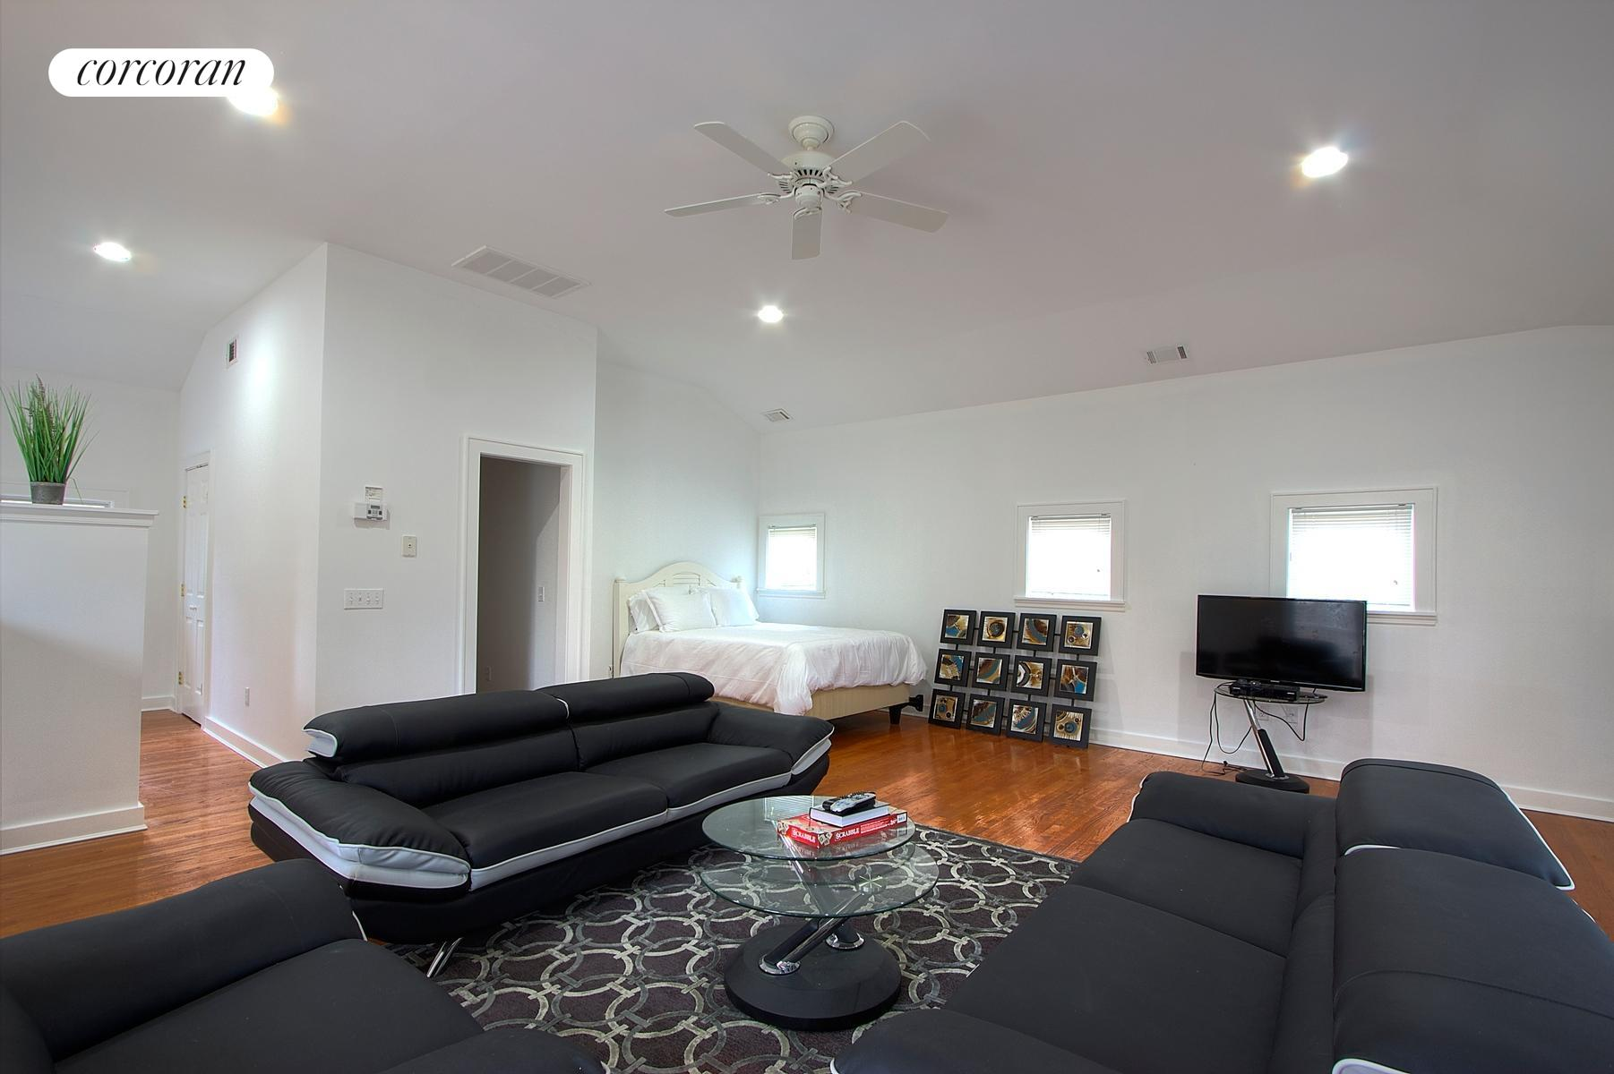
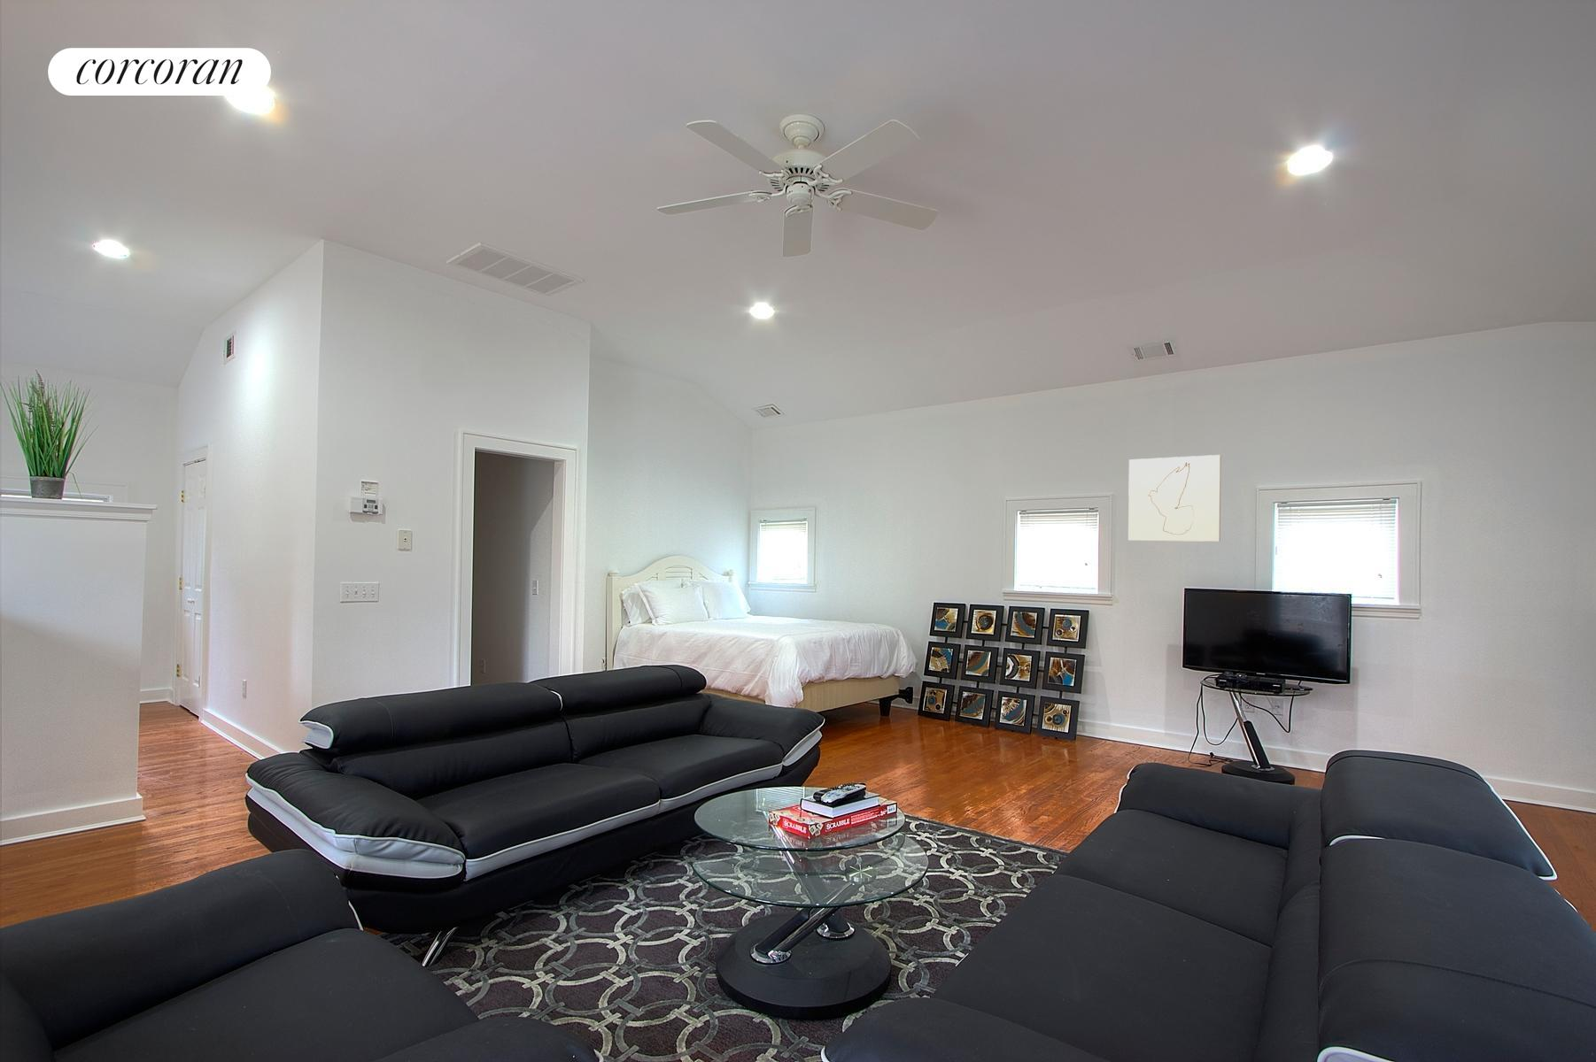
+ wall art [1128,454,1222,543]
